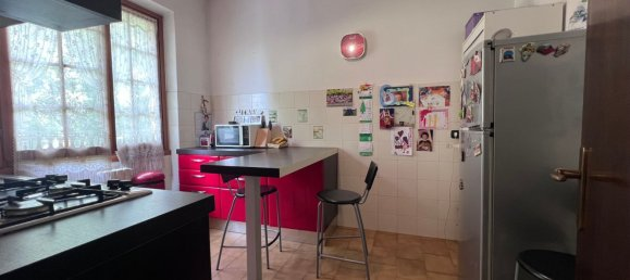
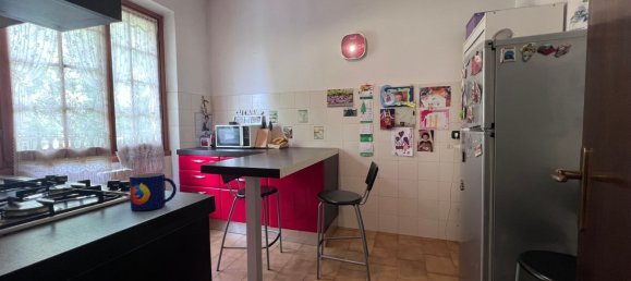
+ mug [129,171,178,212]
